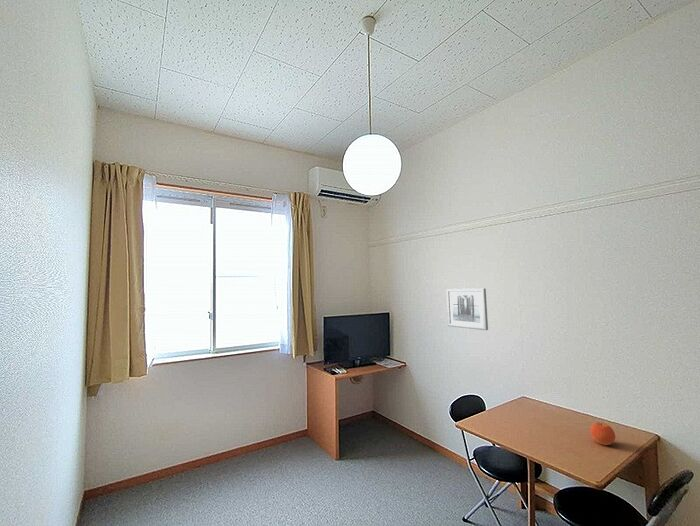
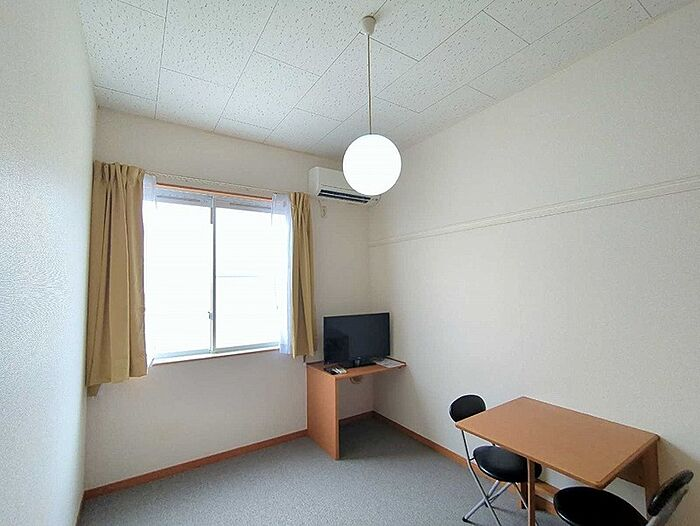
- wall art [445,288,489,331]
- fruit [589,421,616,446]
